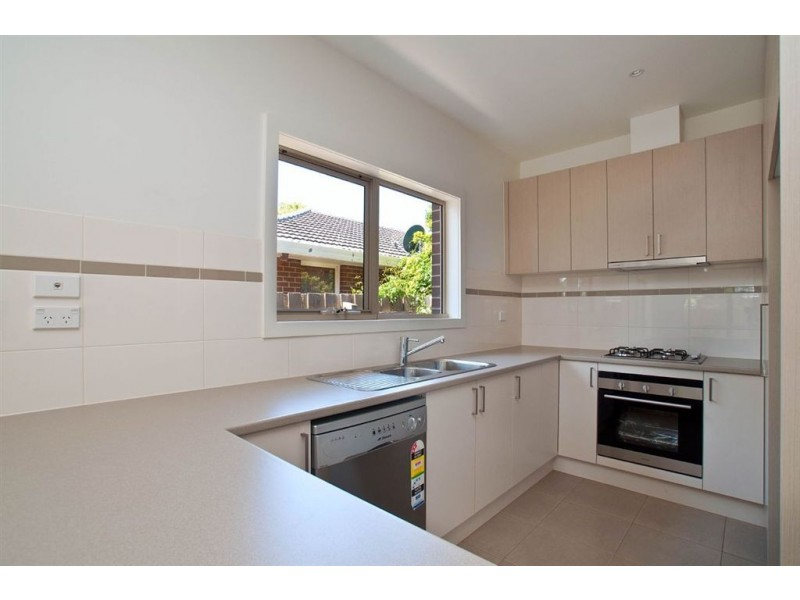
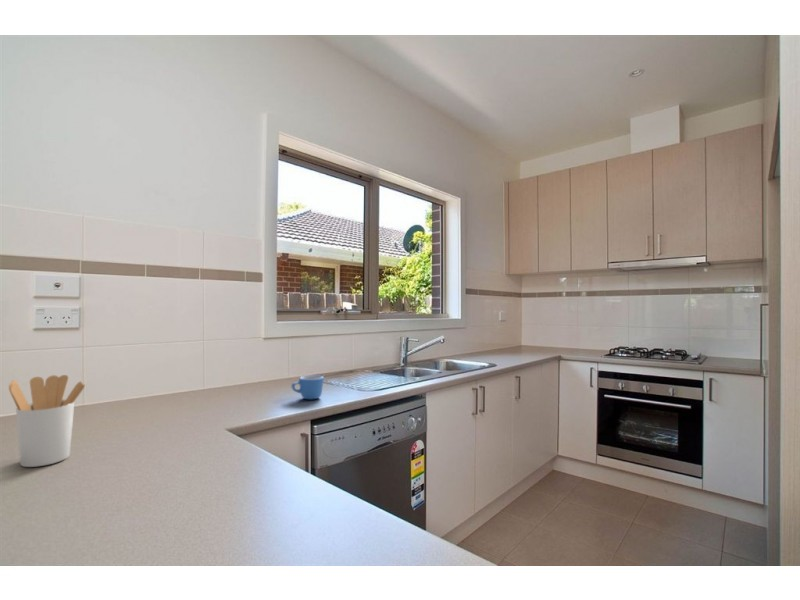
+ utensil holder [8,374,86,468]
+ mug [291,374,325,400]
